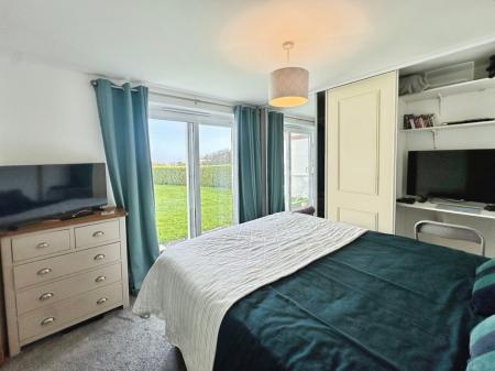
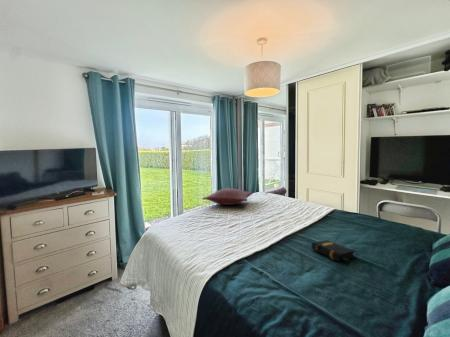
+ book [310,239,357,263]
+ pillow [201,187,254,206]
